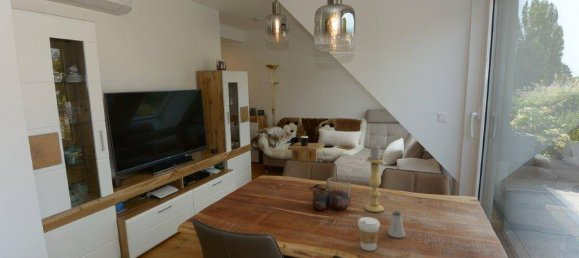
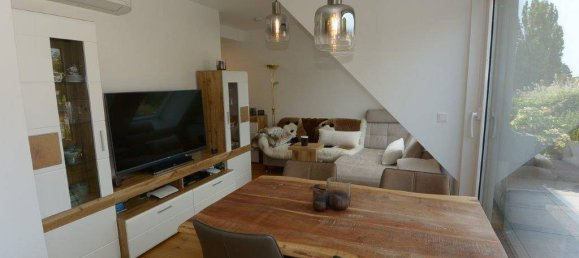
- candle holder [364,143,385,213]
- saltshaker [387,210,406,239]
- coffee cup [357,216,381,252]
